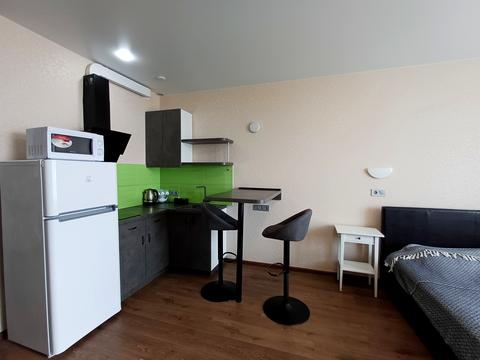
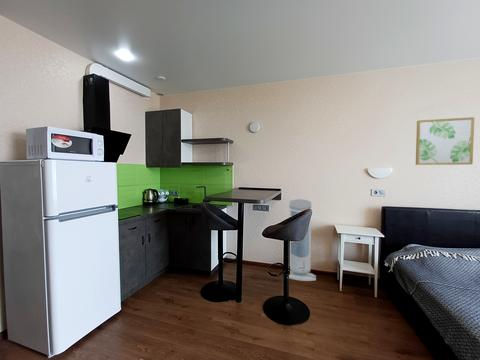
+ wall art [415,116,475,166]
+ air purifier [288,198,317,282]
